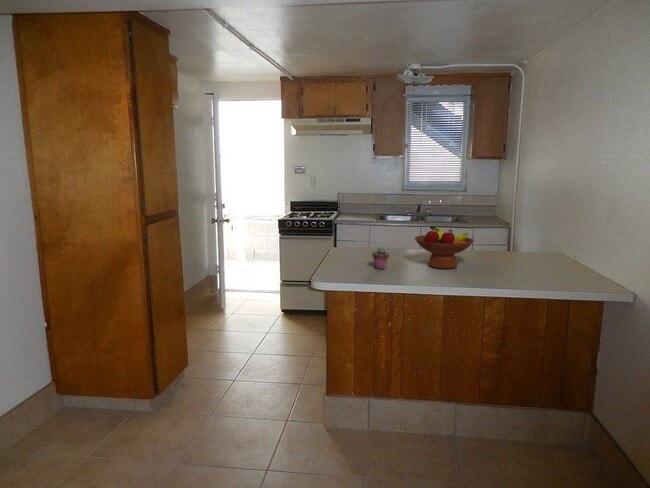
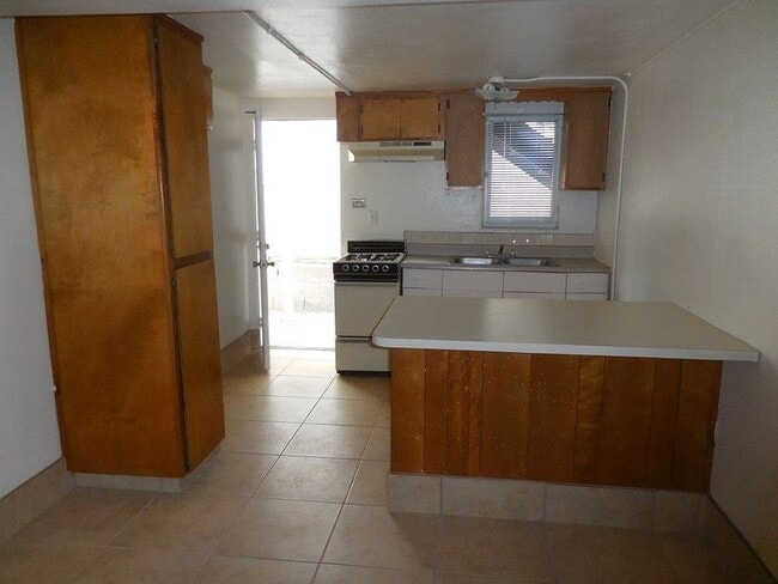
- potted succulent [372,246,390,270]
- fruit bowl [413,225,475,270]
